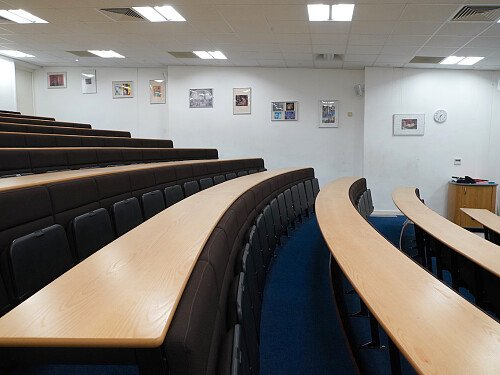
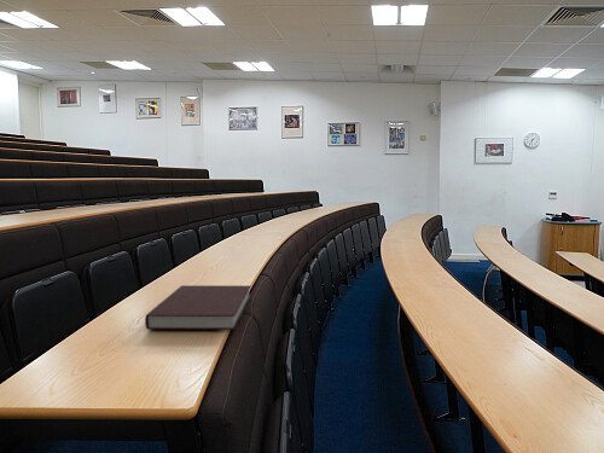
+ notebook [144,284,252,331]
